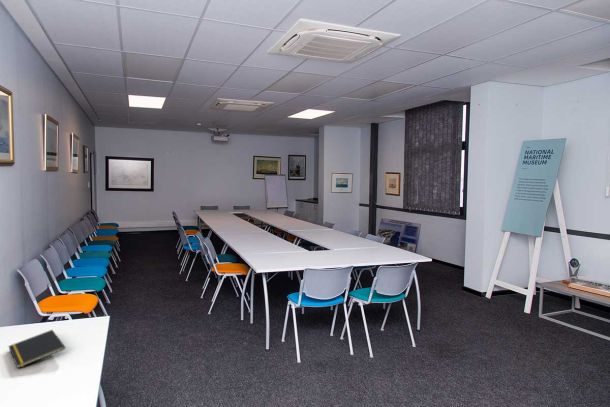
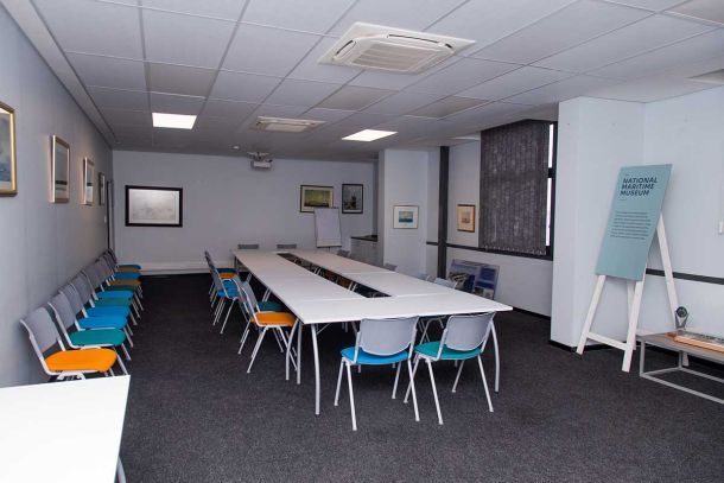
- notepad [7,329,66,369]
